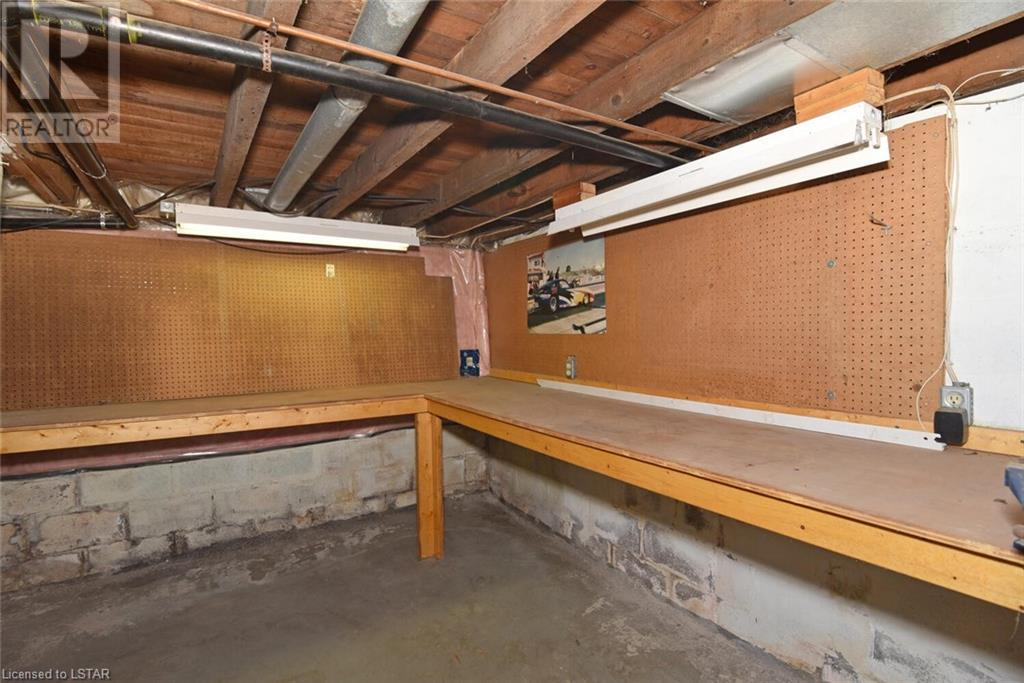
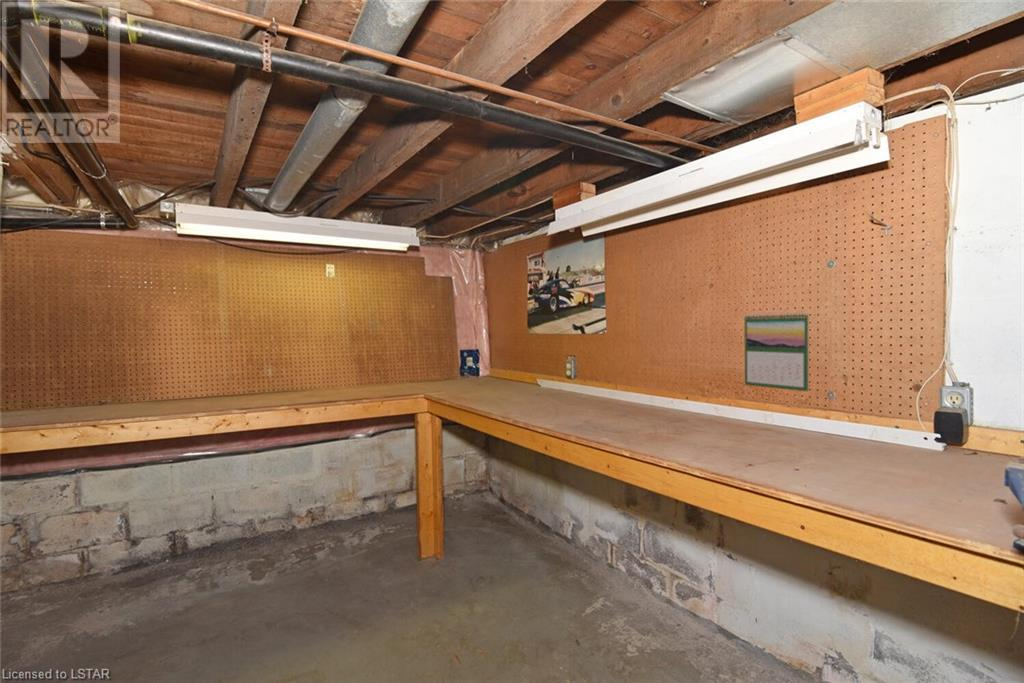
+ calendar [744,311,810,393]
